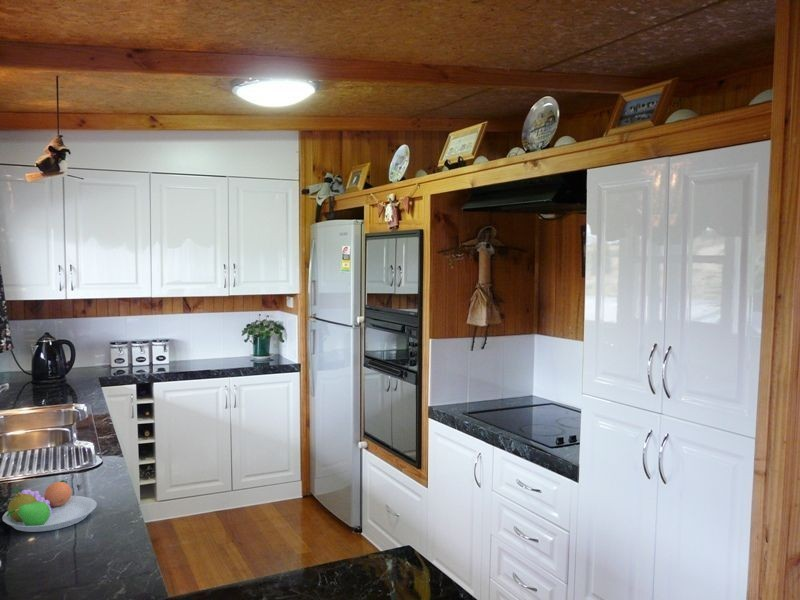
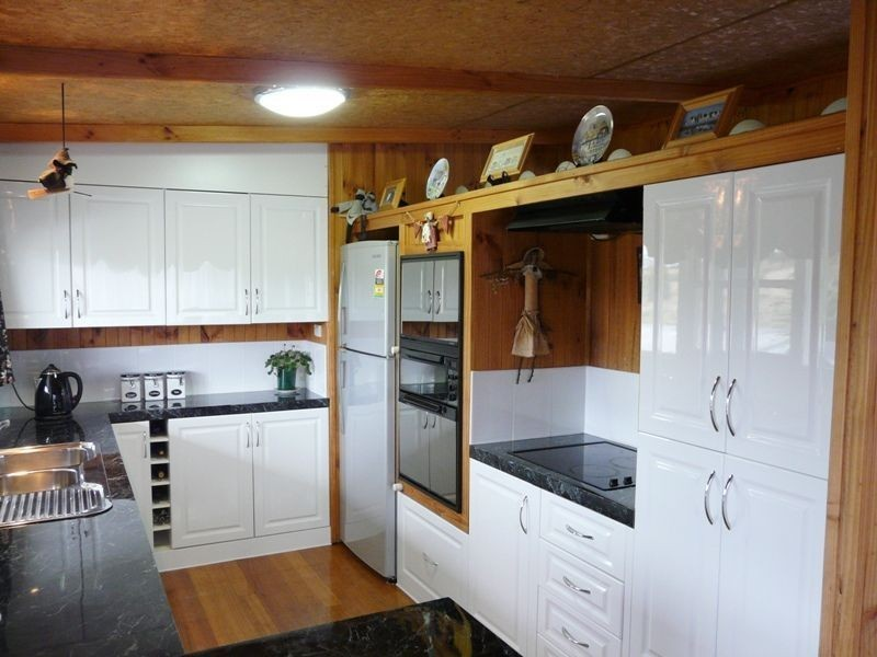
- fruit bowl [2,479,98,533]
